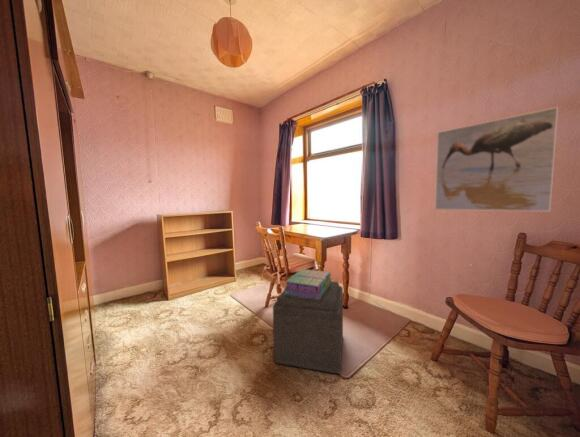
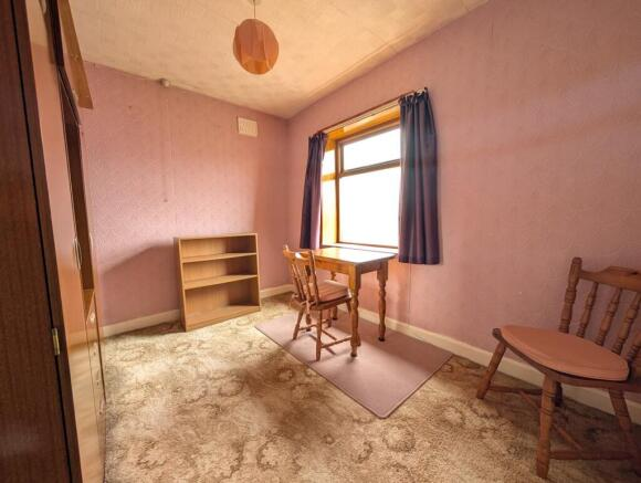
- stack of books [283,268,333,300]
- ottoman [272,280,344,375]
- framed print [434,106,559,212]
